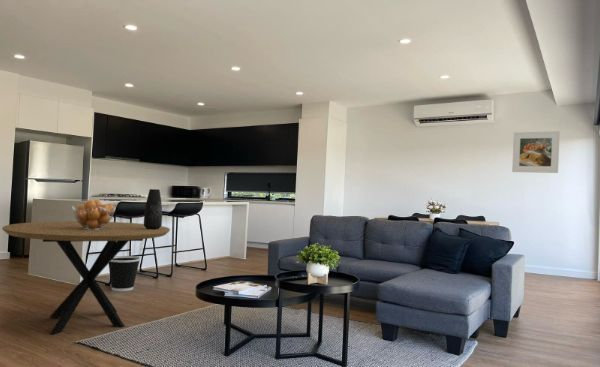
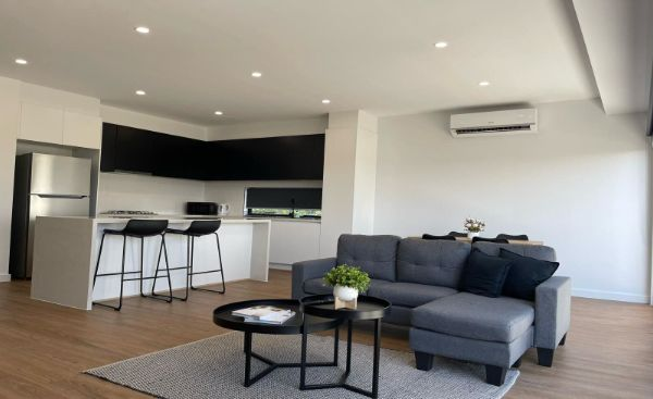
- vase [143,188,163,230]
- fruit basket [71,199,117,230]
- wastebasket [108,255,142,292]
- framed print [511,130,561,174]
- dining table [1,220,171,336]
